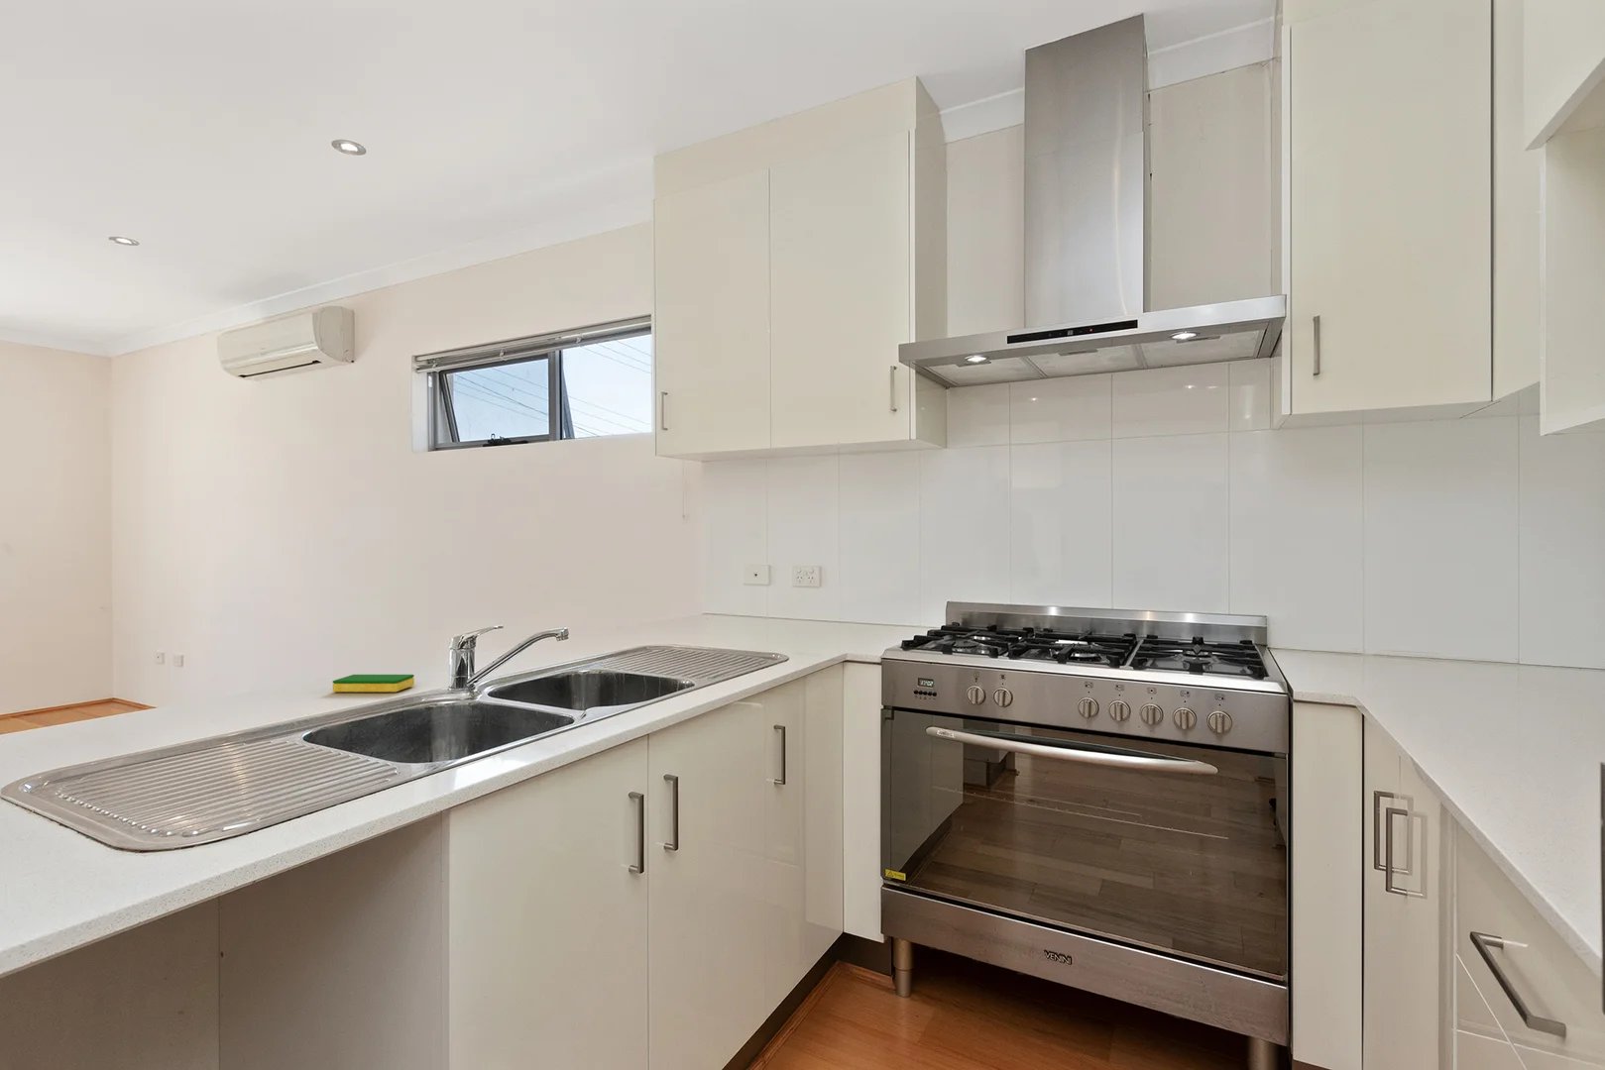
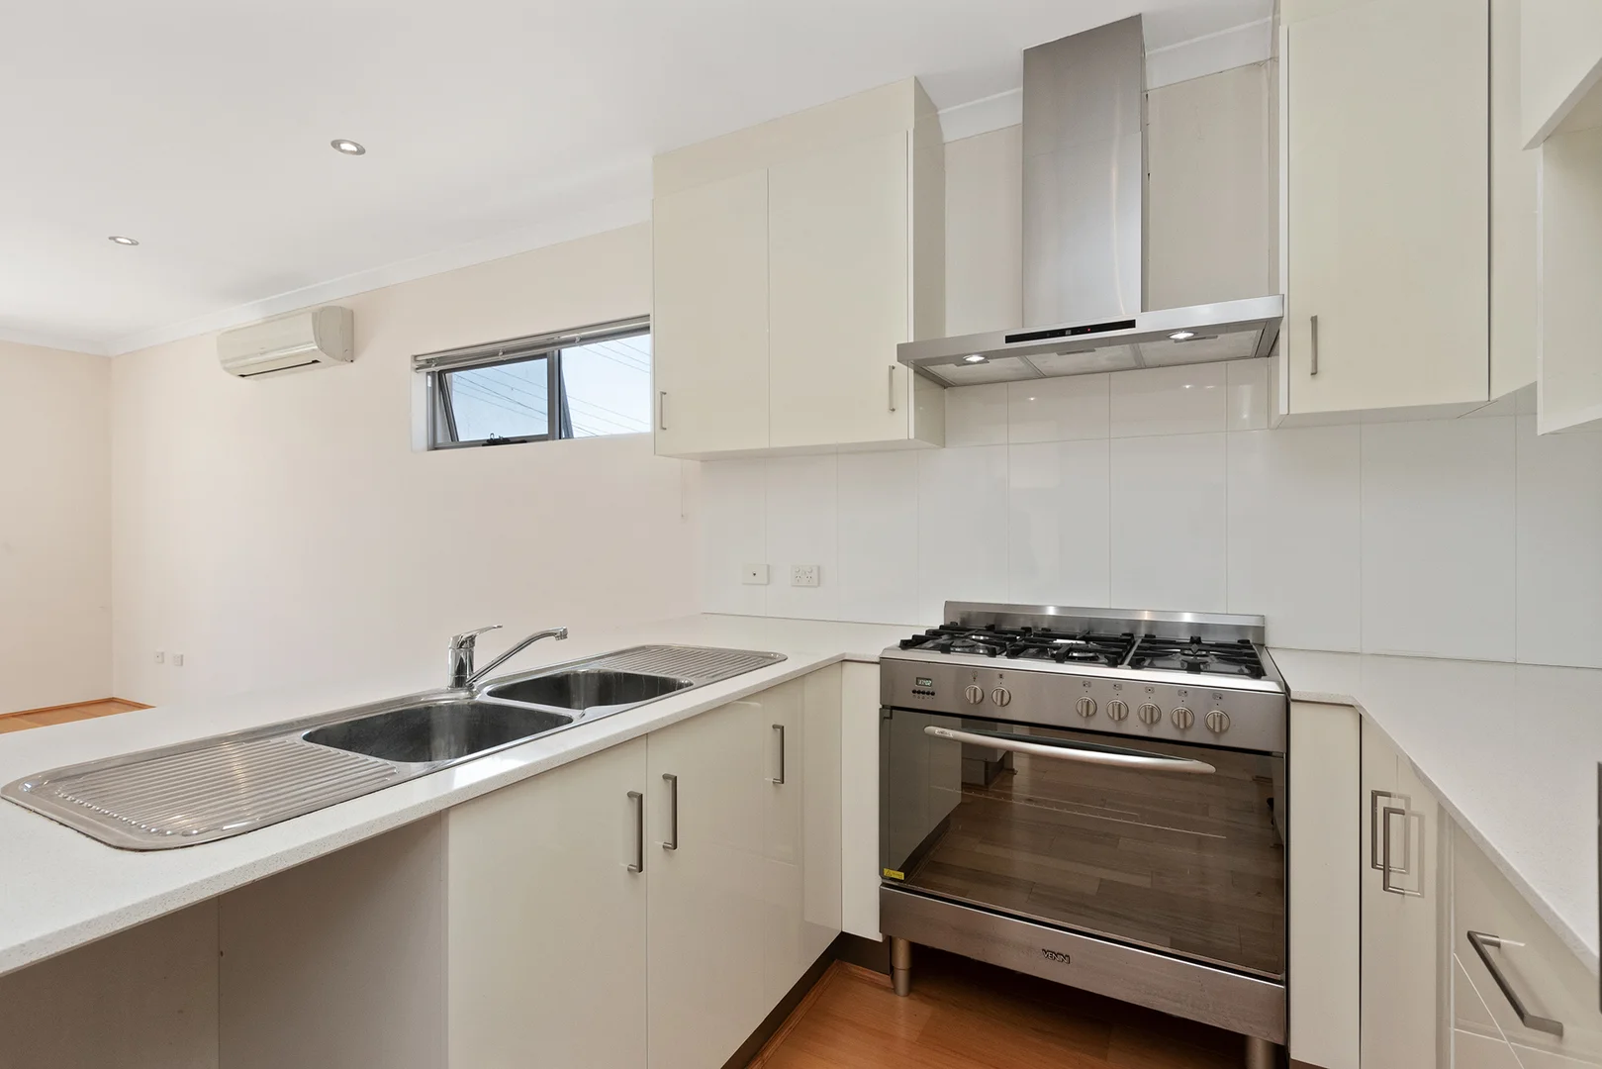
- dish sponge [332,674,416,693]
